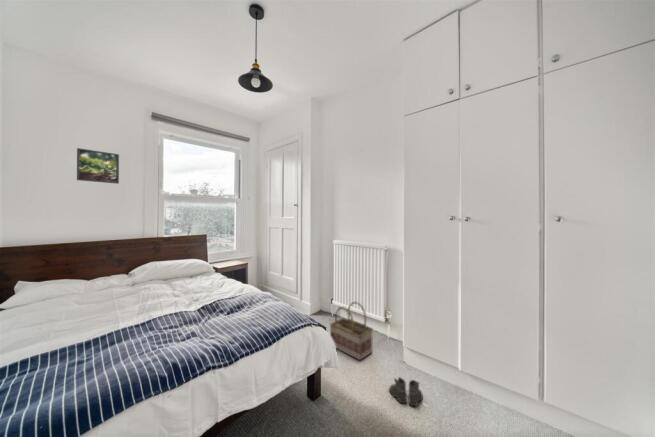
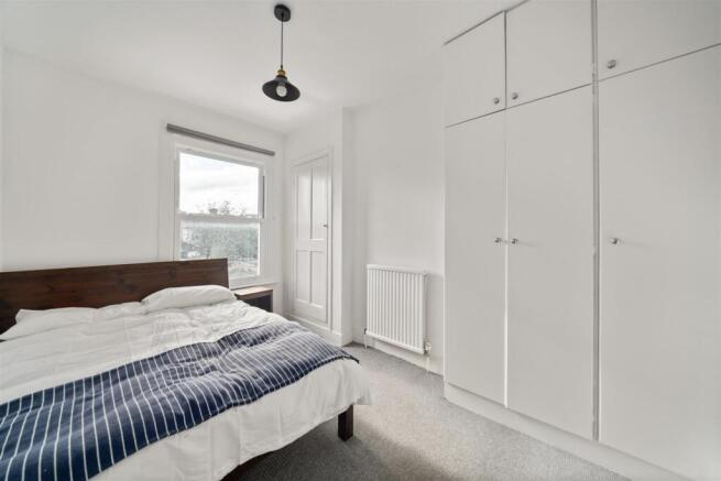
- basket [329,301,374,361]
- boots [388,376,424,407]
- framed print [76,147,120,185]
